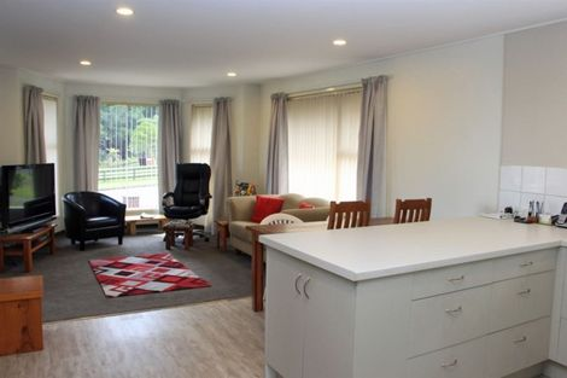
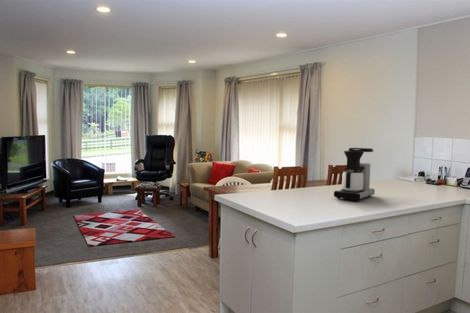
+ coffee maker [333,147,375,202]
